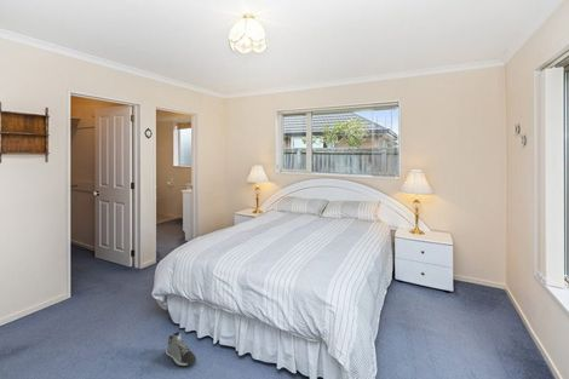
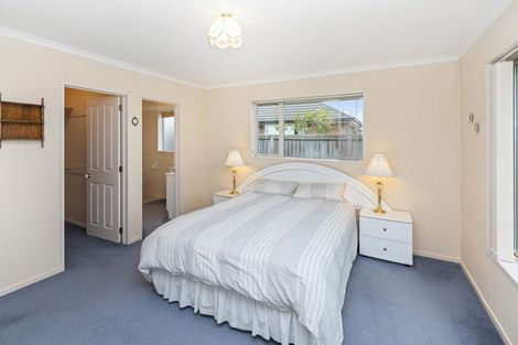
- sneaker [165,331,197,367]
